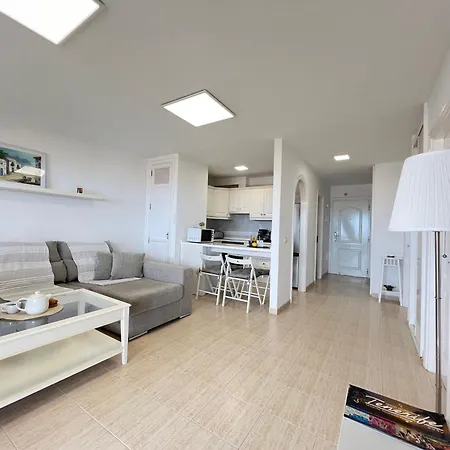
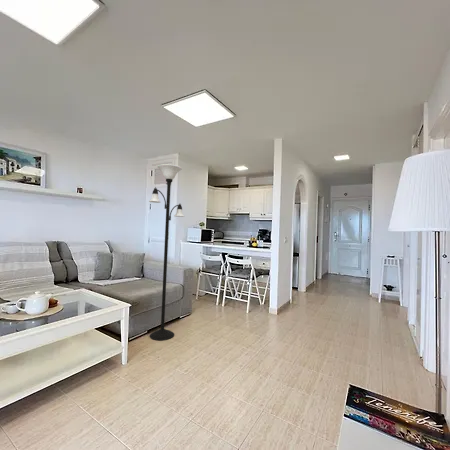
+ floor lamp [148,163,185,341]
